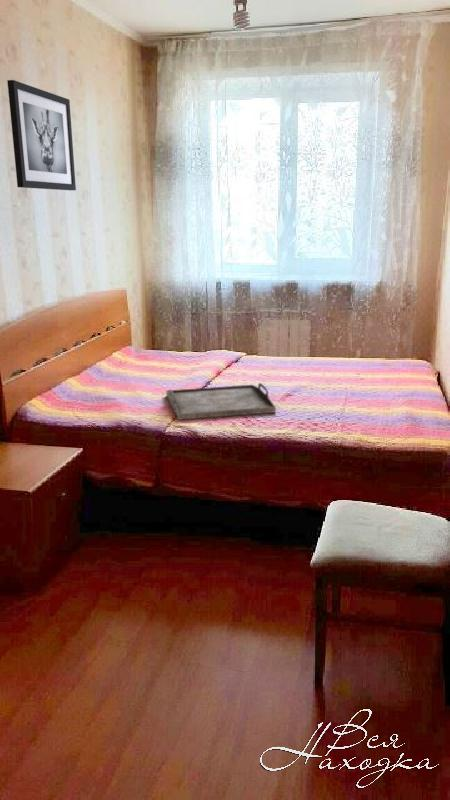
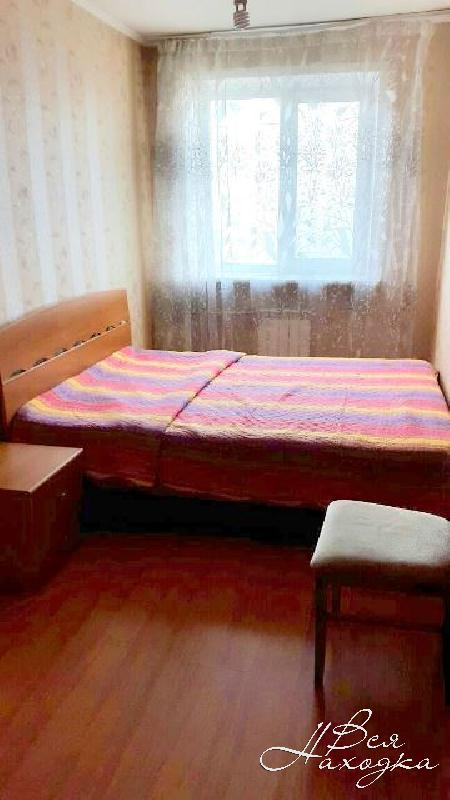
- wall art [6,79,77,191]
- serving tray [165,382,277,421]
